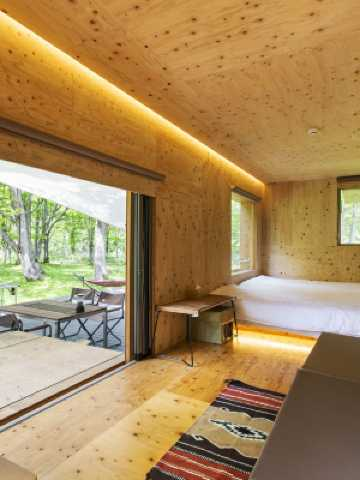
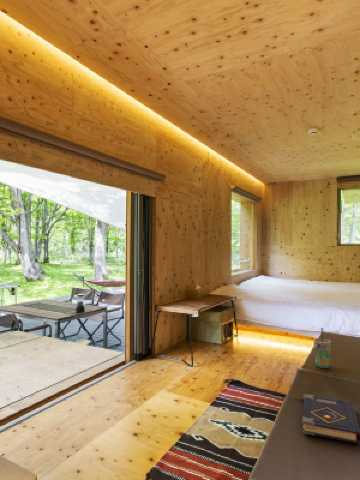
+ cup [313,327,332,369]
+ book [301,393,360,445]
